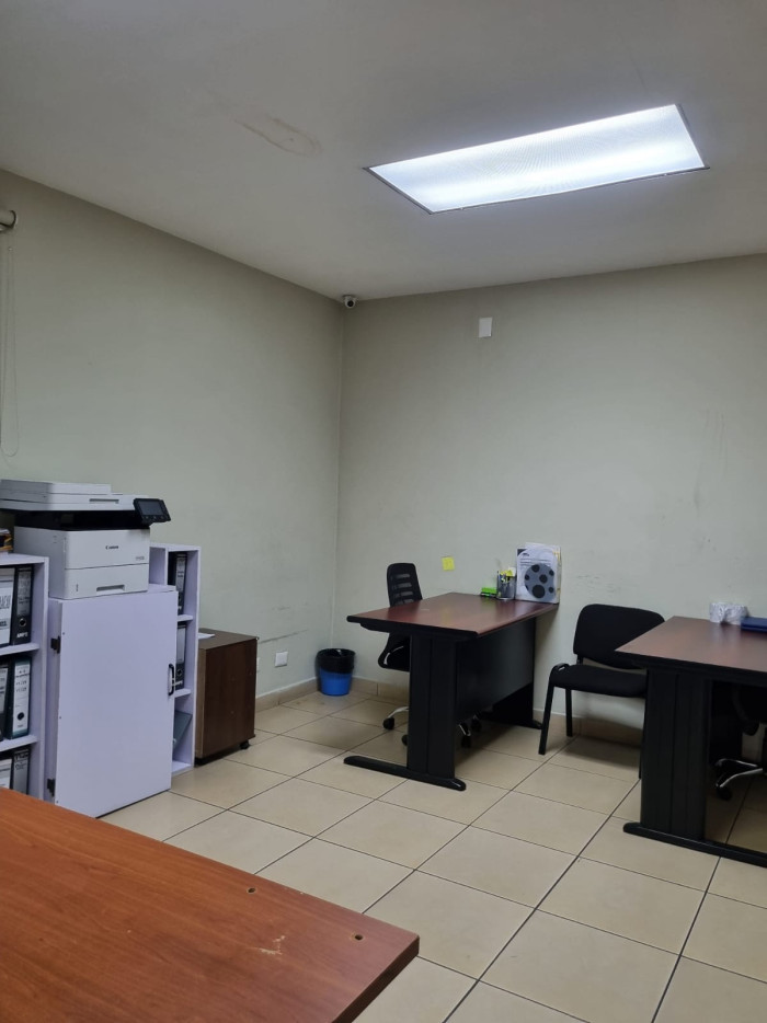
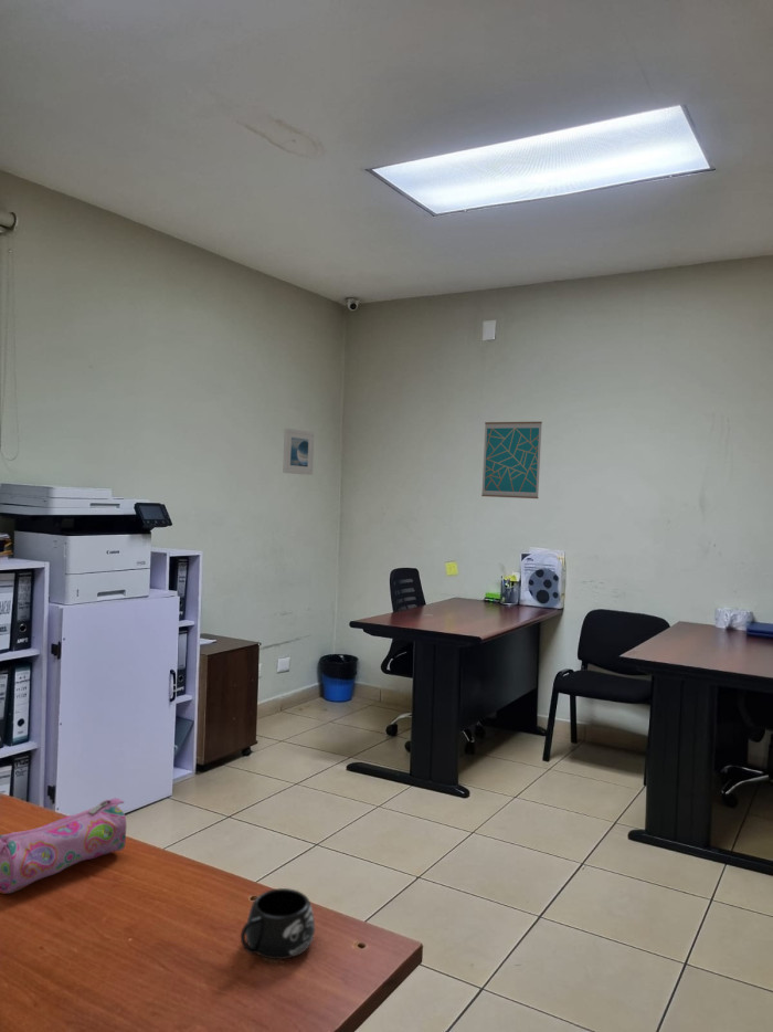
+ wall art [480,421,543,499]
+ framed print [282,428,315,476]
+ mug [240,887,316,960]
+ pencil case [0,797,127,895]
